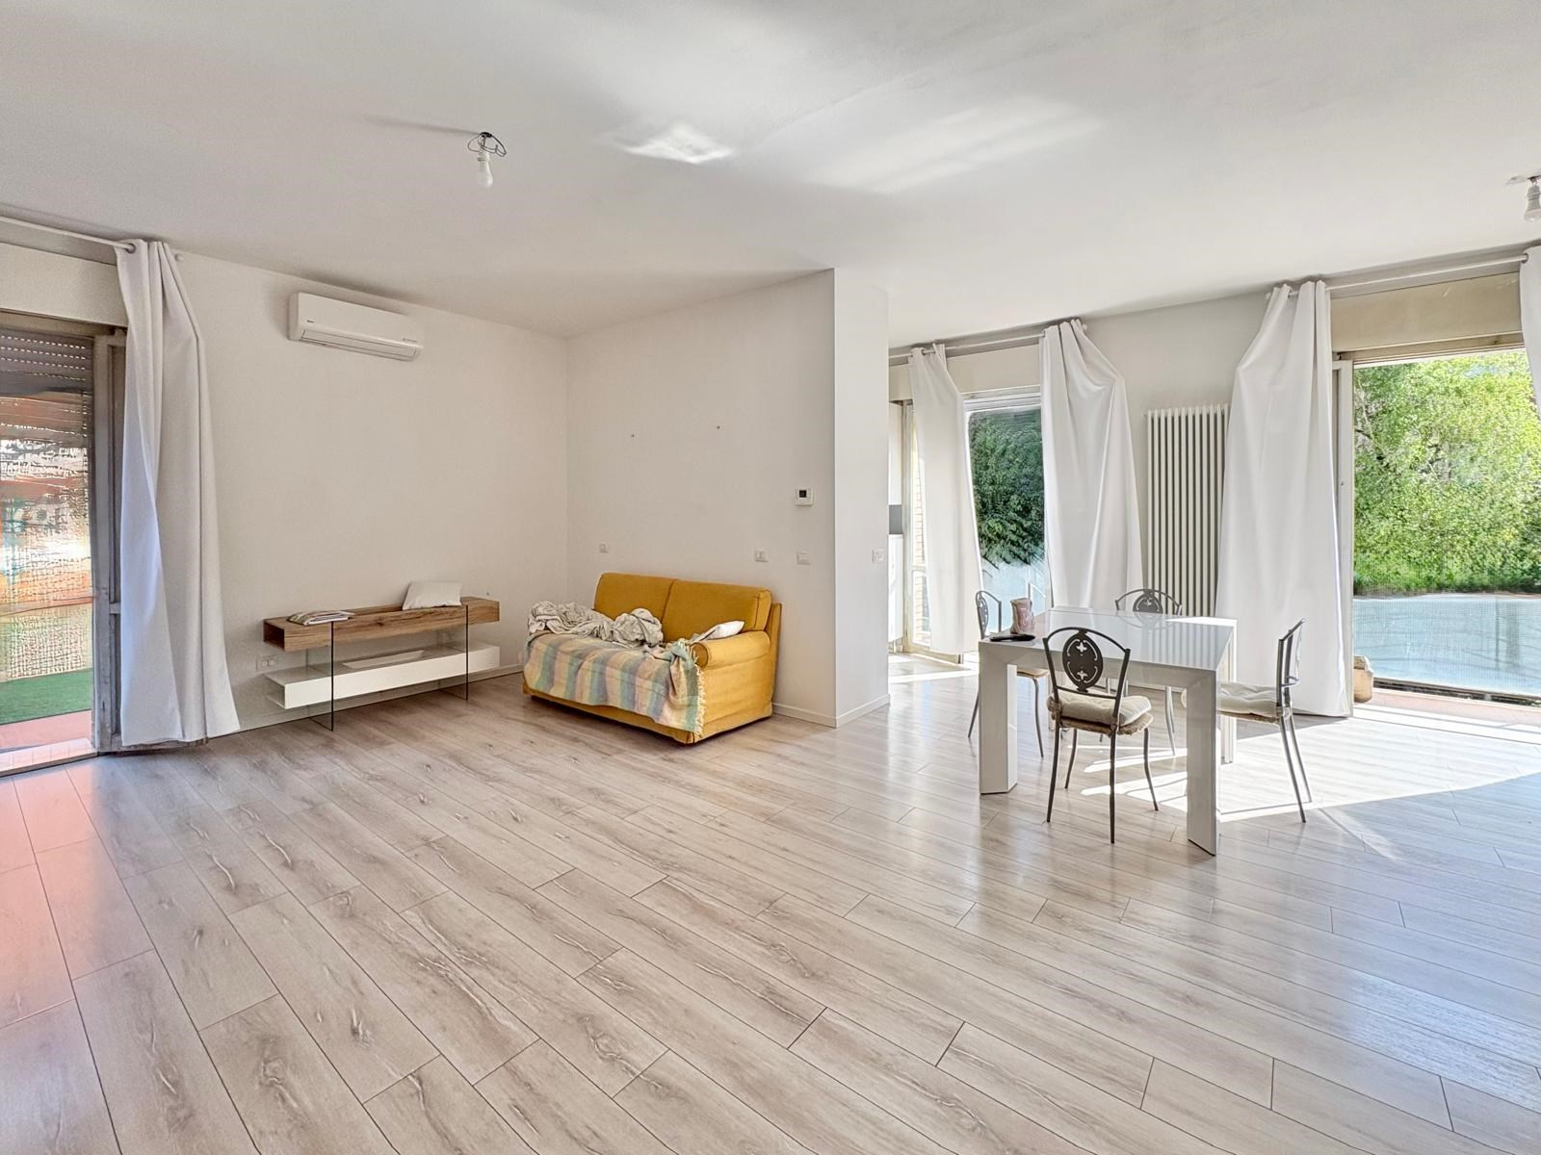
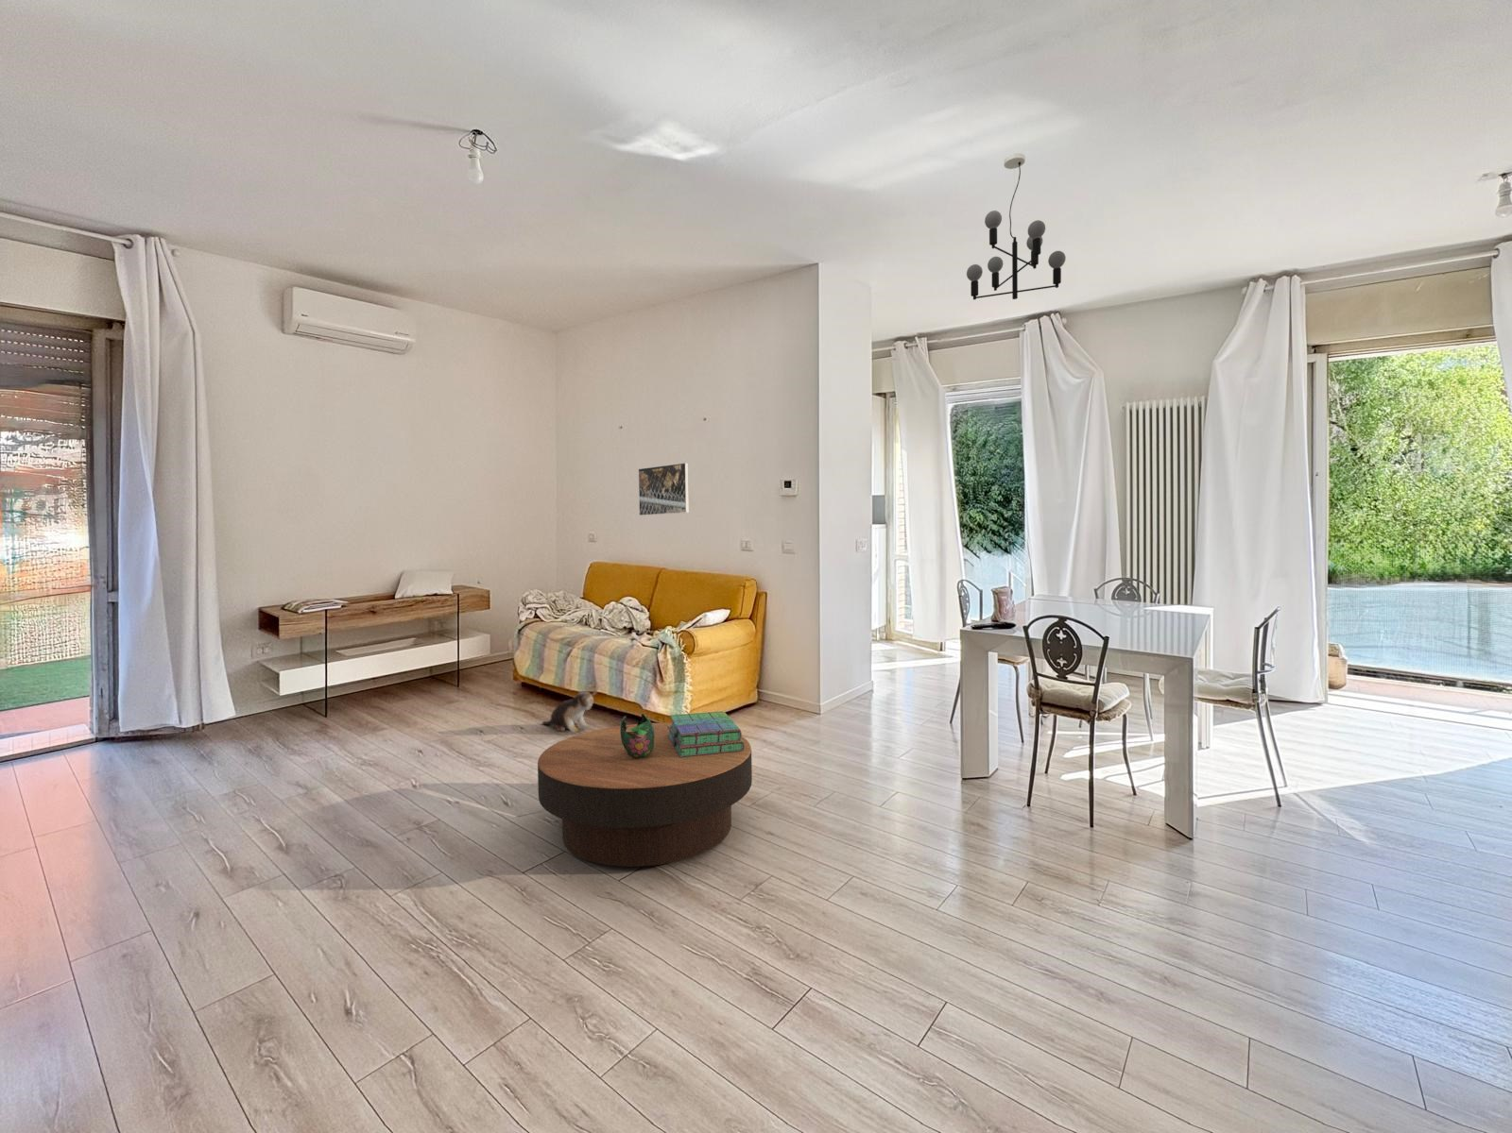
+ chandelier [966,152,1067,300]
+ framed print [638,462,689,517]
+ stack of books [667,711,744,757]
+ coffee table [537,722,754,868]
+ plush toy [542,689,598,733]
+ decorative bowl [619,713,655,758]
